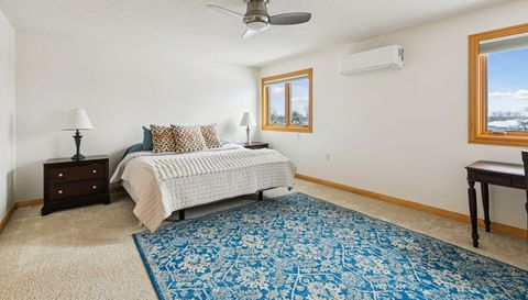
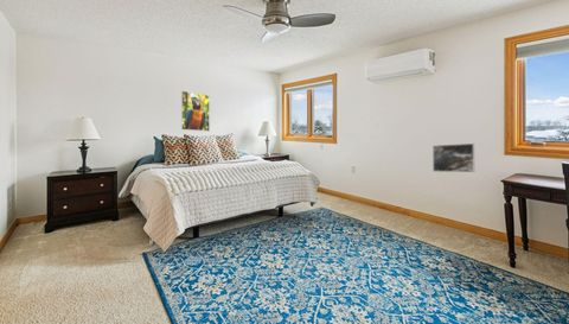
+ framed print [431,142,475,173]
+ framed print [180,90,211,133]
